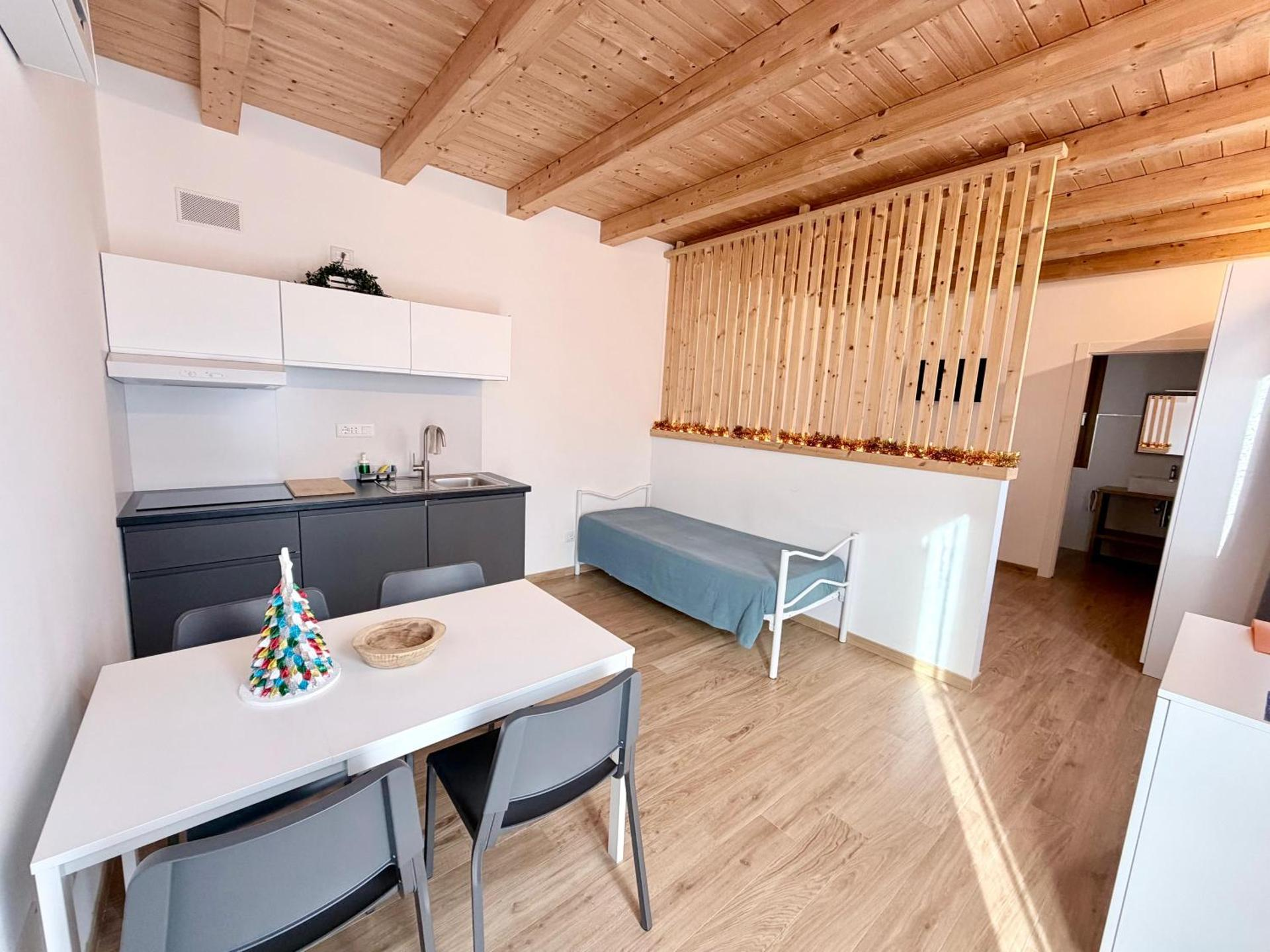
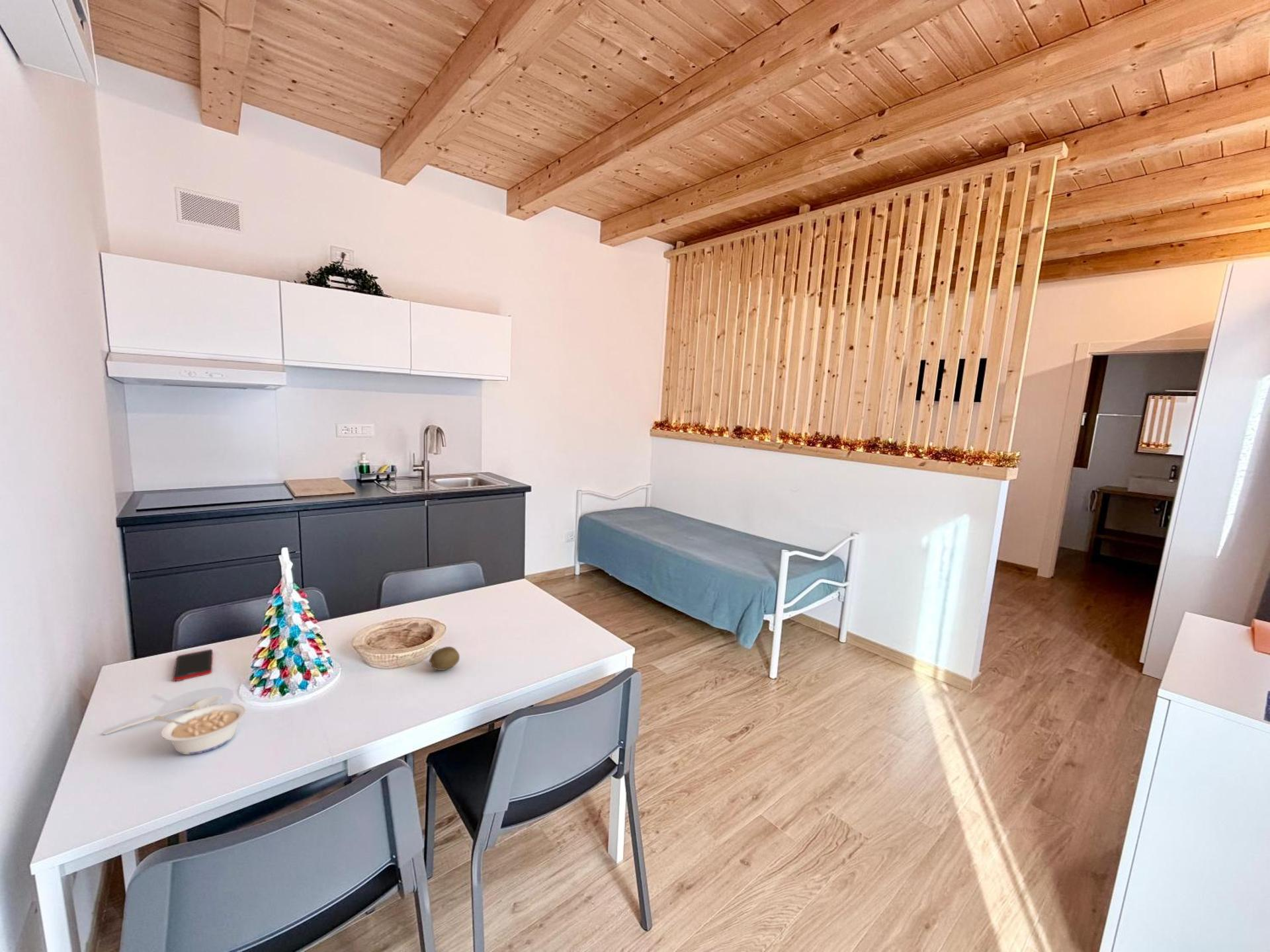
+ legume [153,703,247,755]
+ cell phone [173,649,214,682]
+ stirrer [103,695,223,736]
+ fruit [429,646,460,671]
